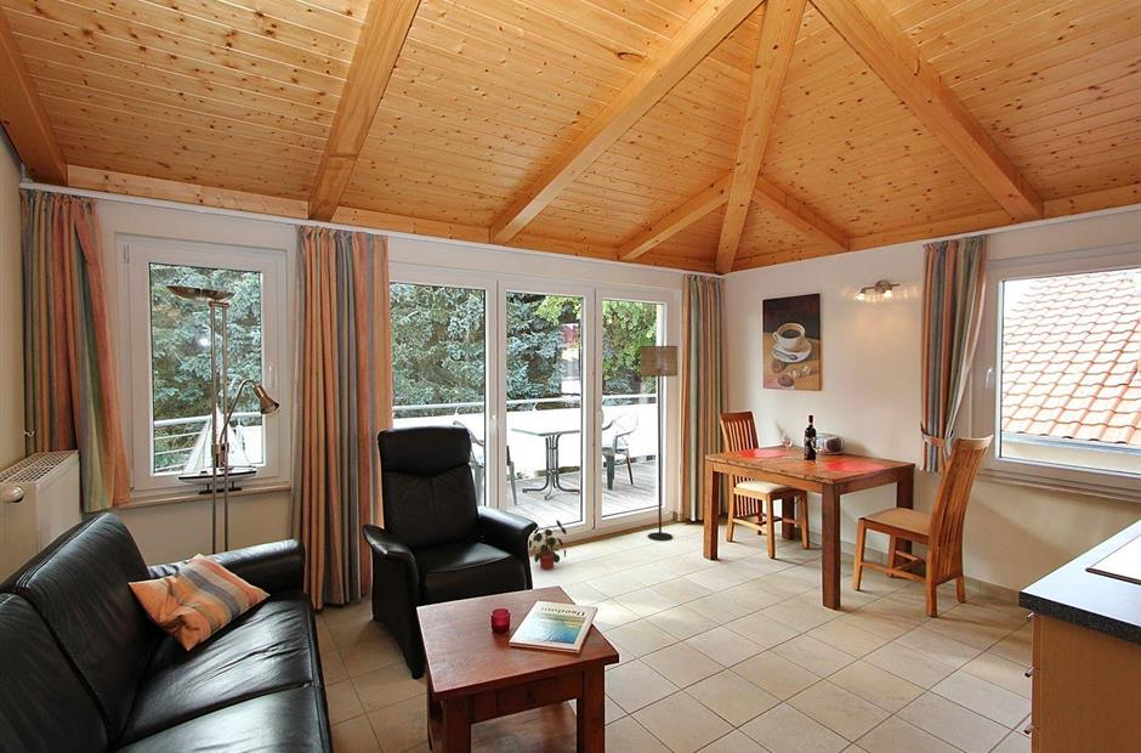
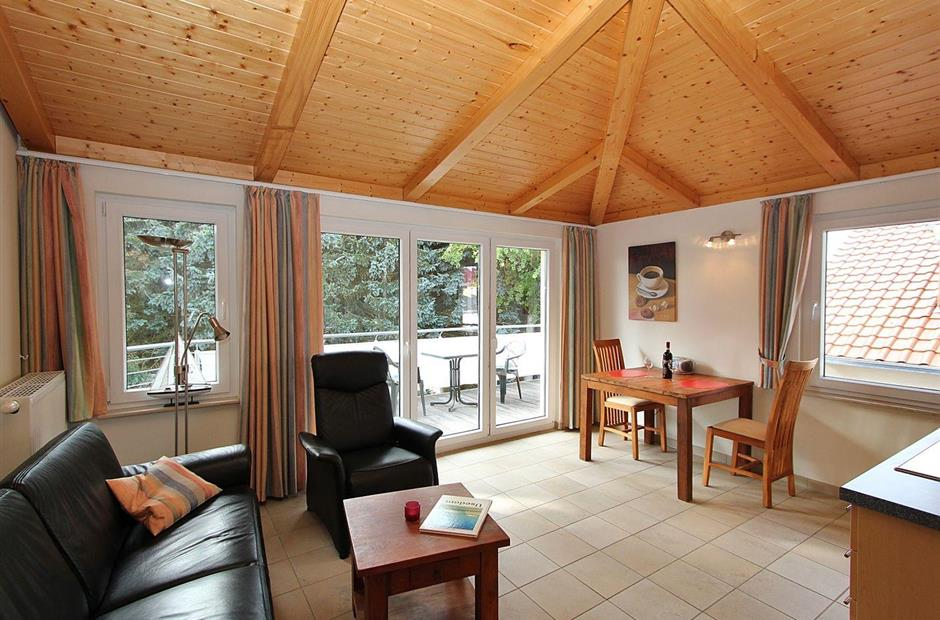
- potted plant [528,519,568,571]
- floor lamp [638,345,679,542]
